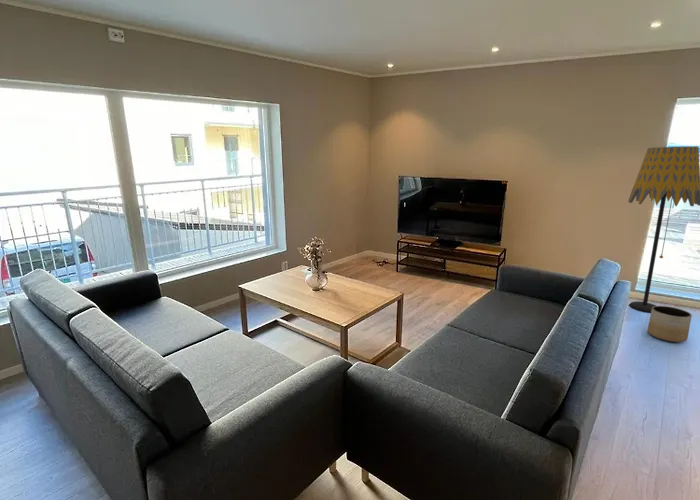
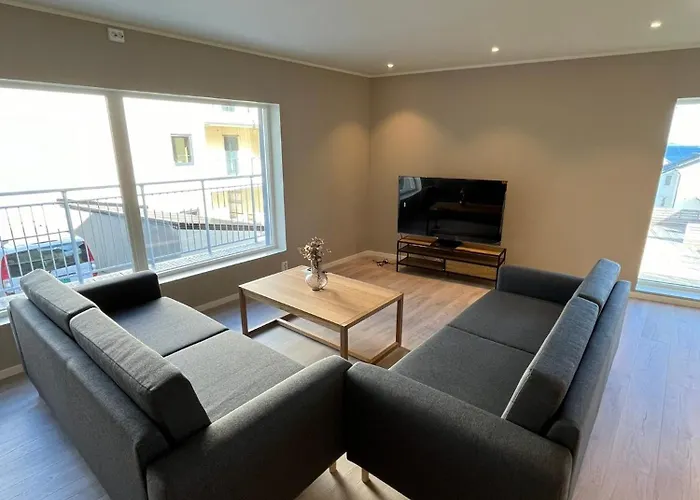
- planter [647,305,693,343]
- floor lamp [627,146,700,313]
